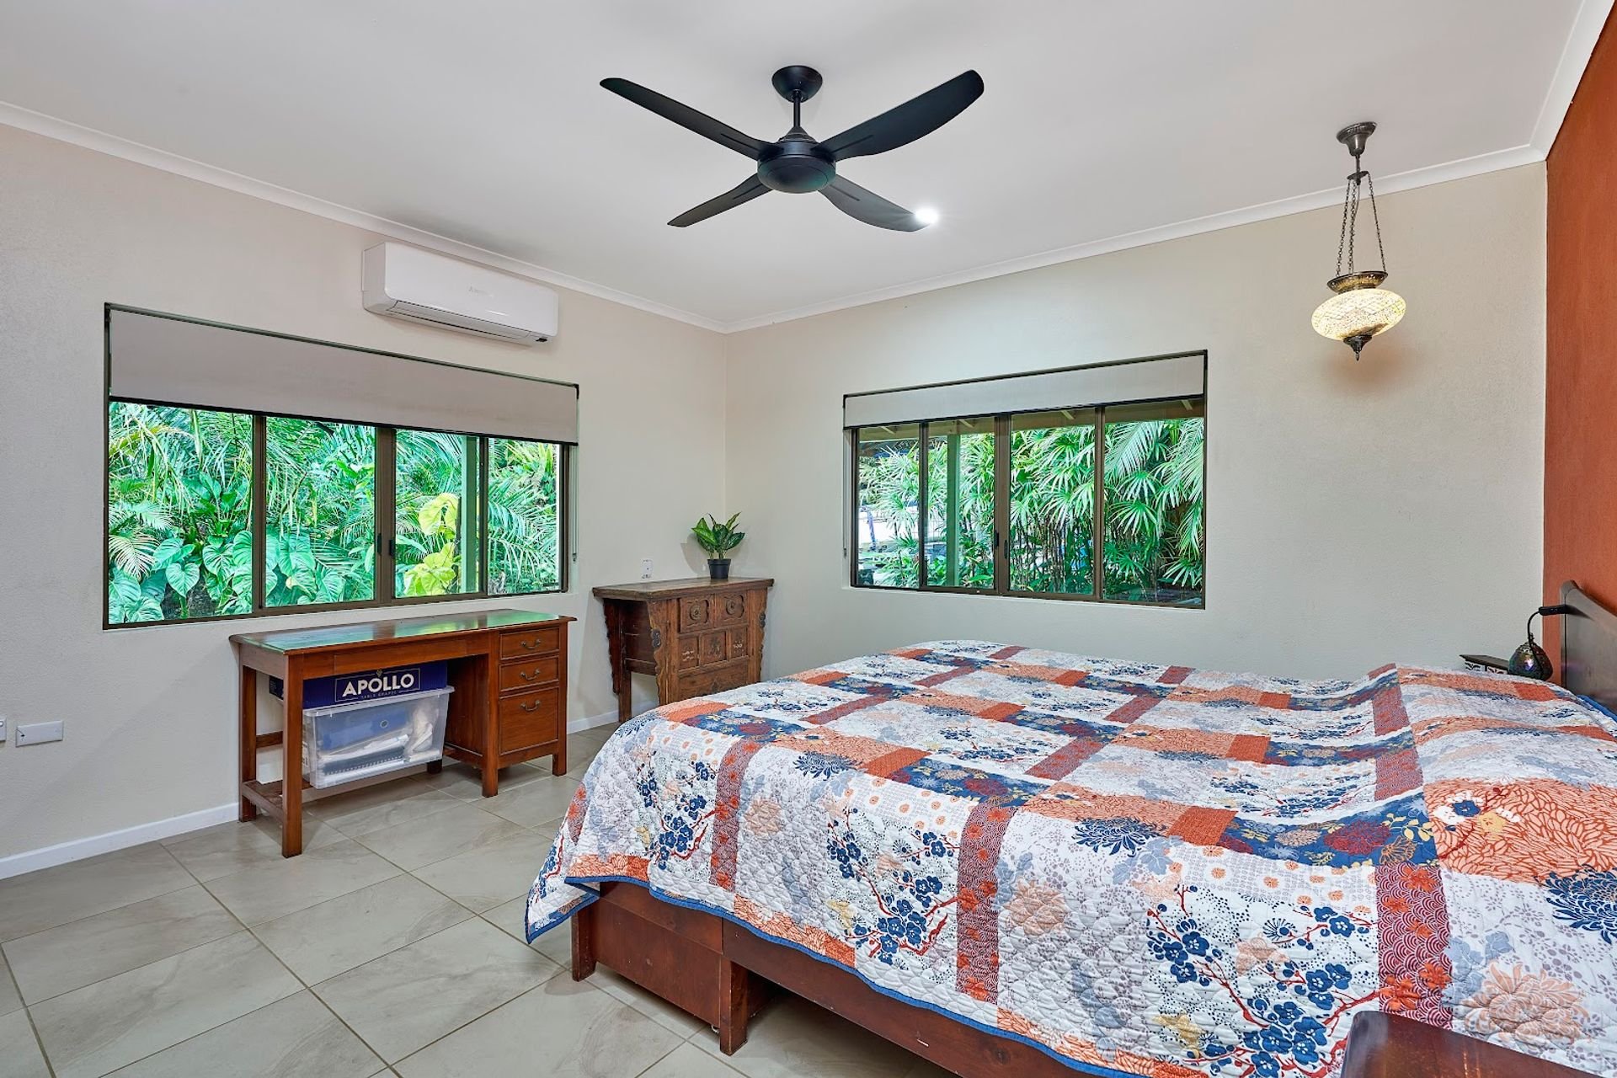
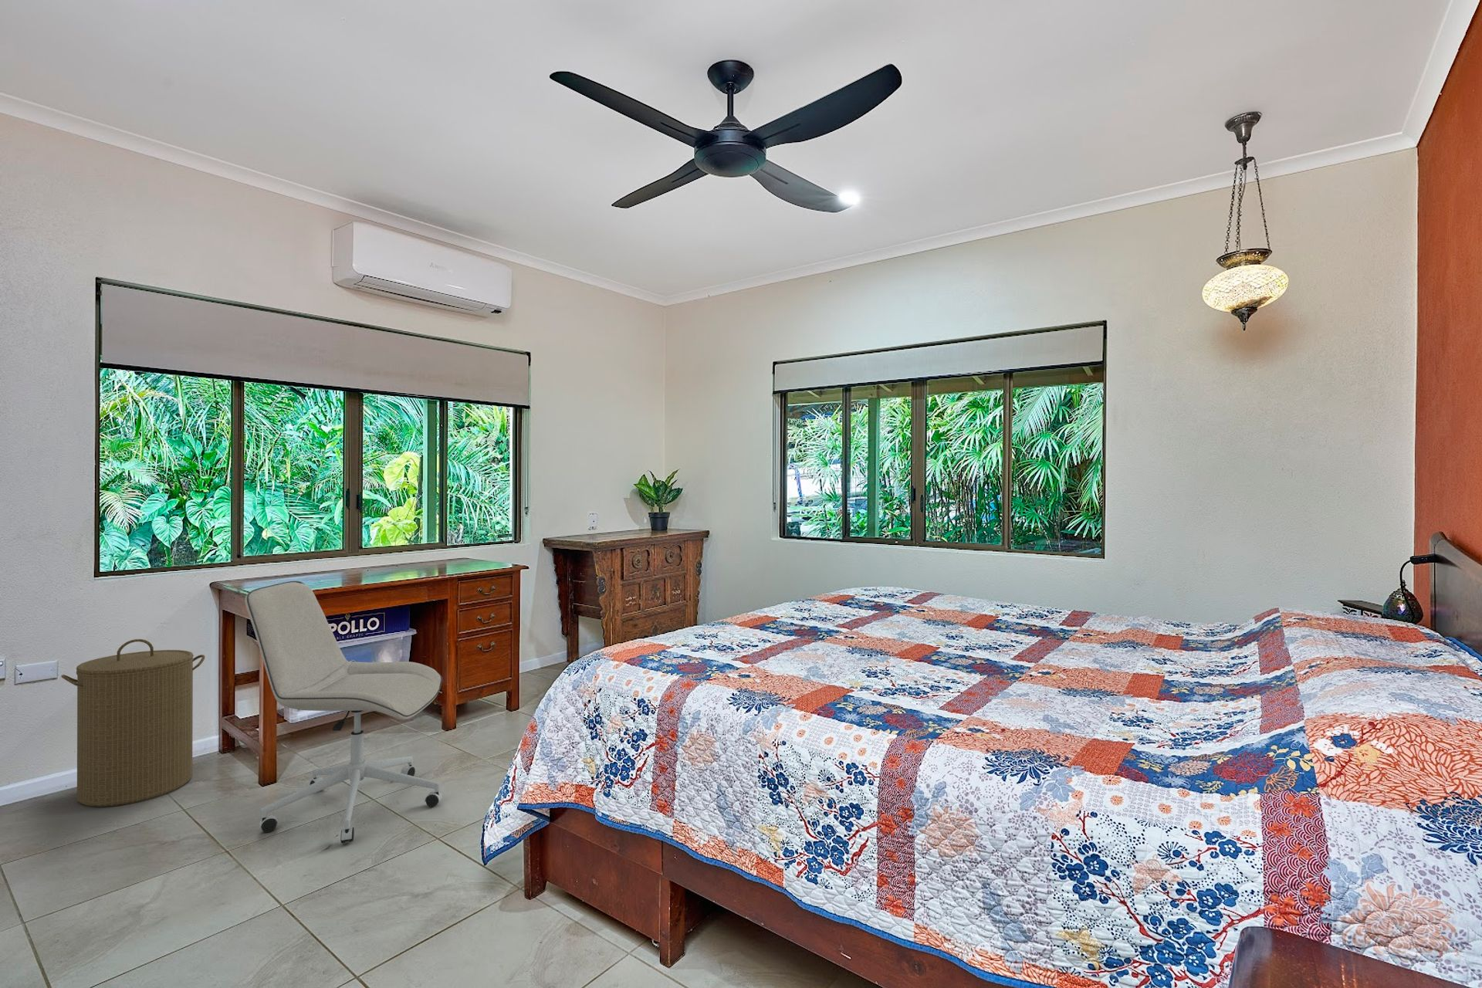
+ office chair [244,580,443,844]
+ laundry hamper [61,638,205,807]
